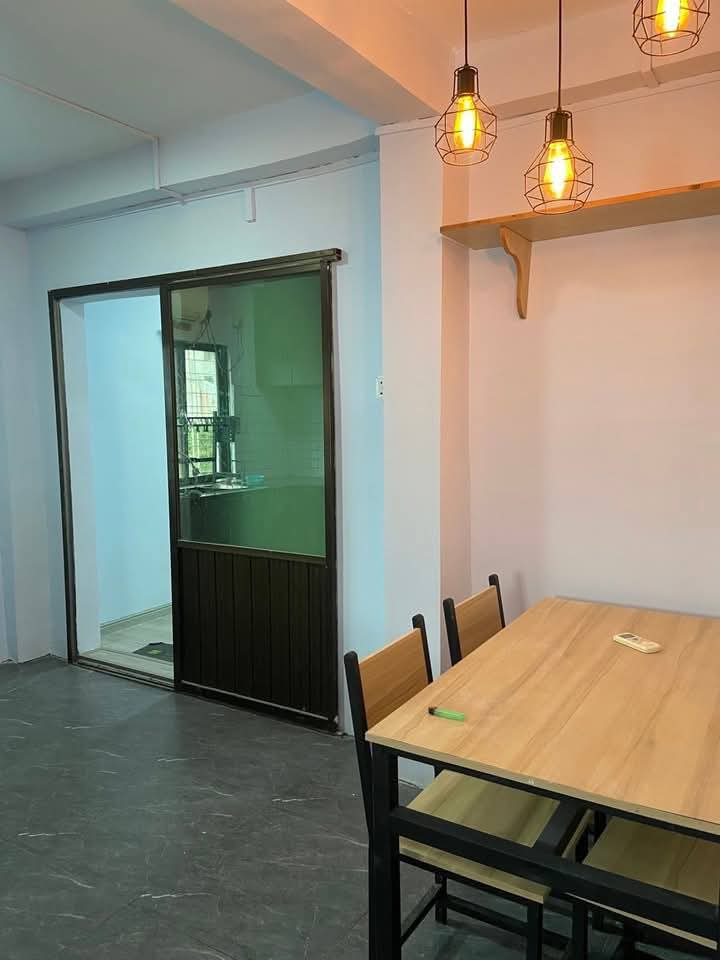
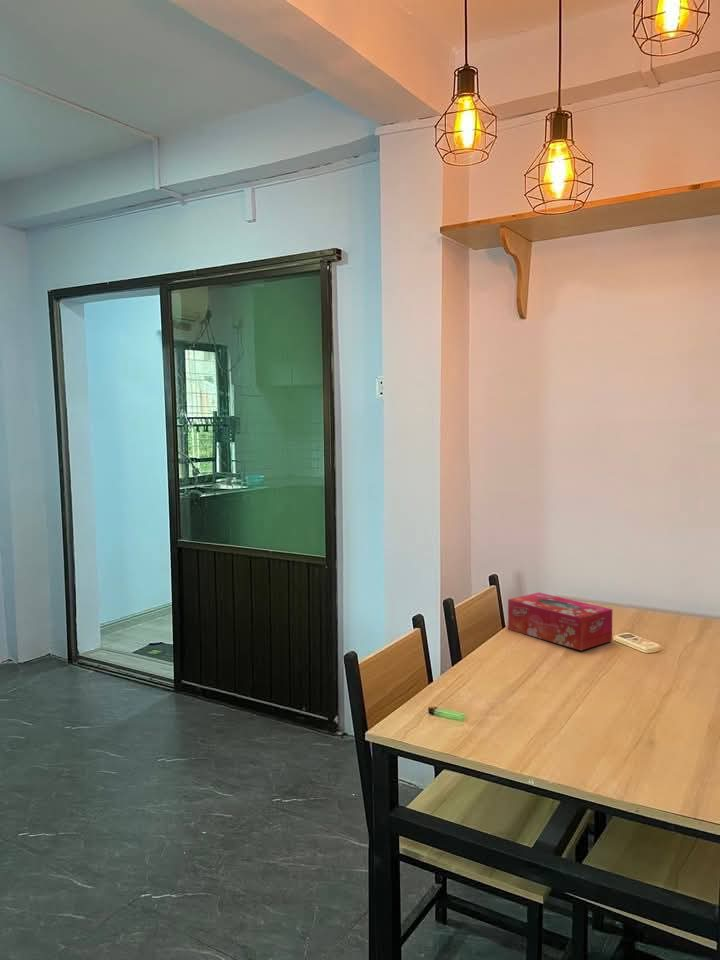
+ tissue box [507,592,613,651]
